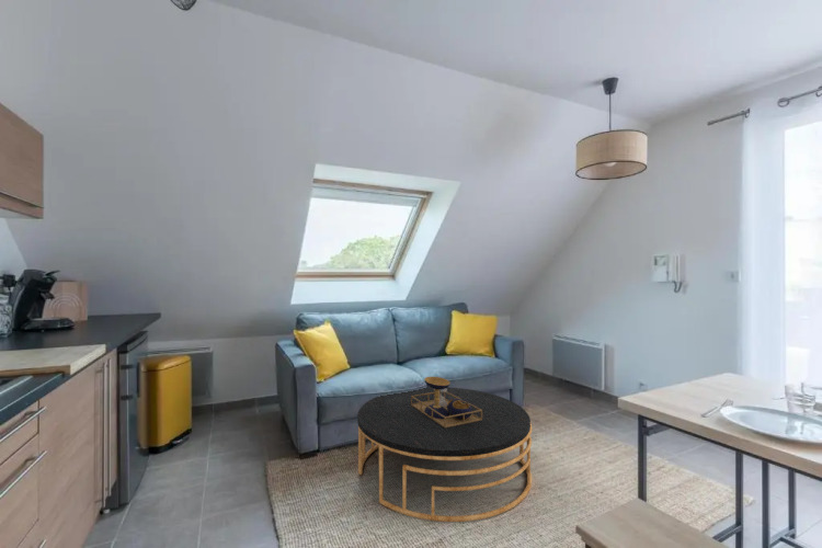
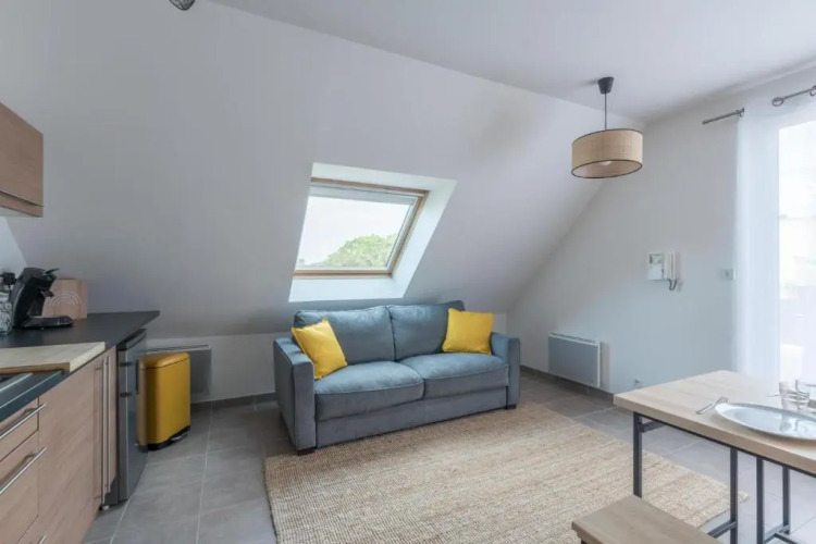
- coffee table [356,376,533,523]
